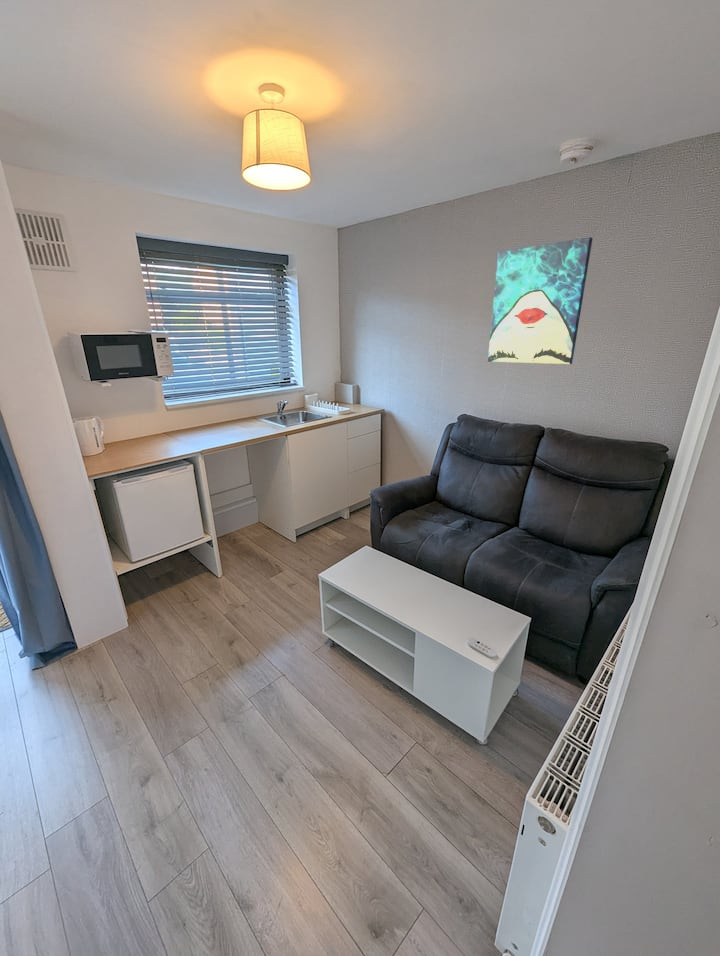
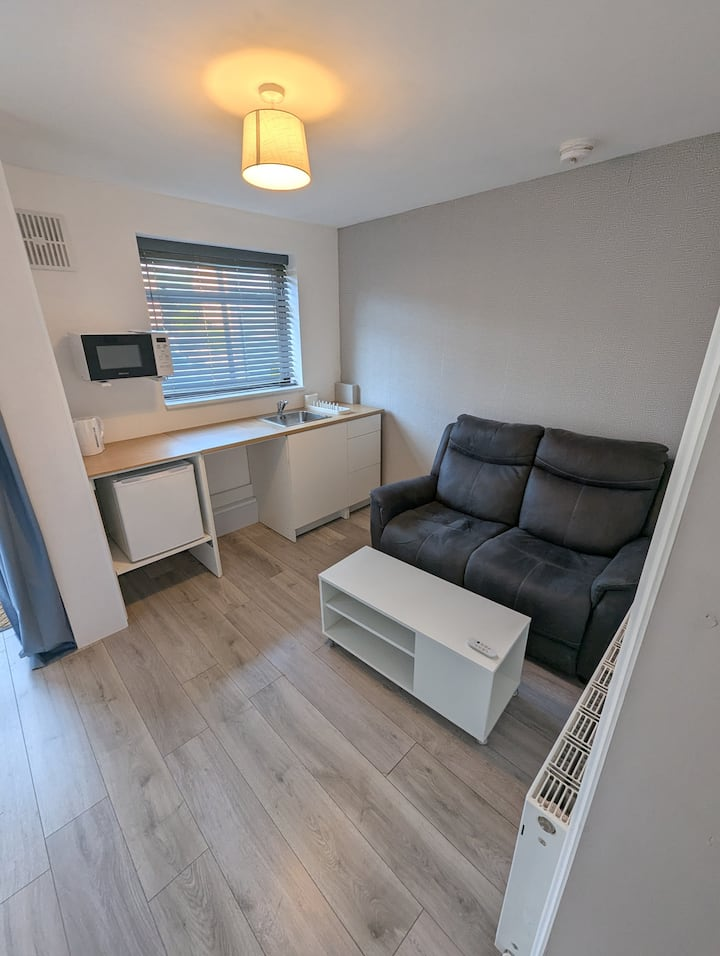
- wall art [487,236,593,365]
